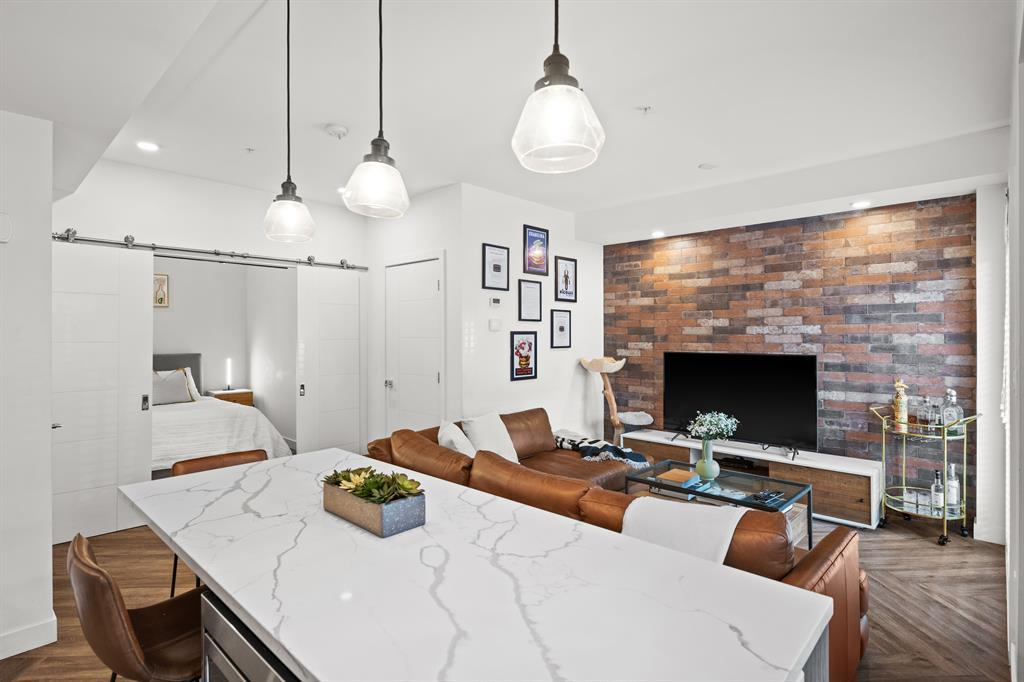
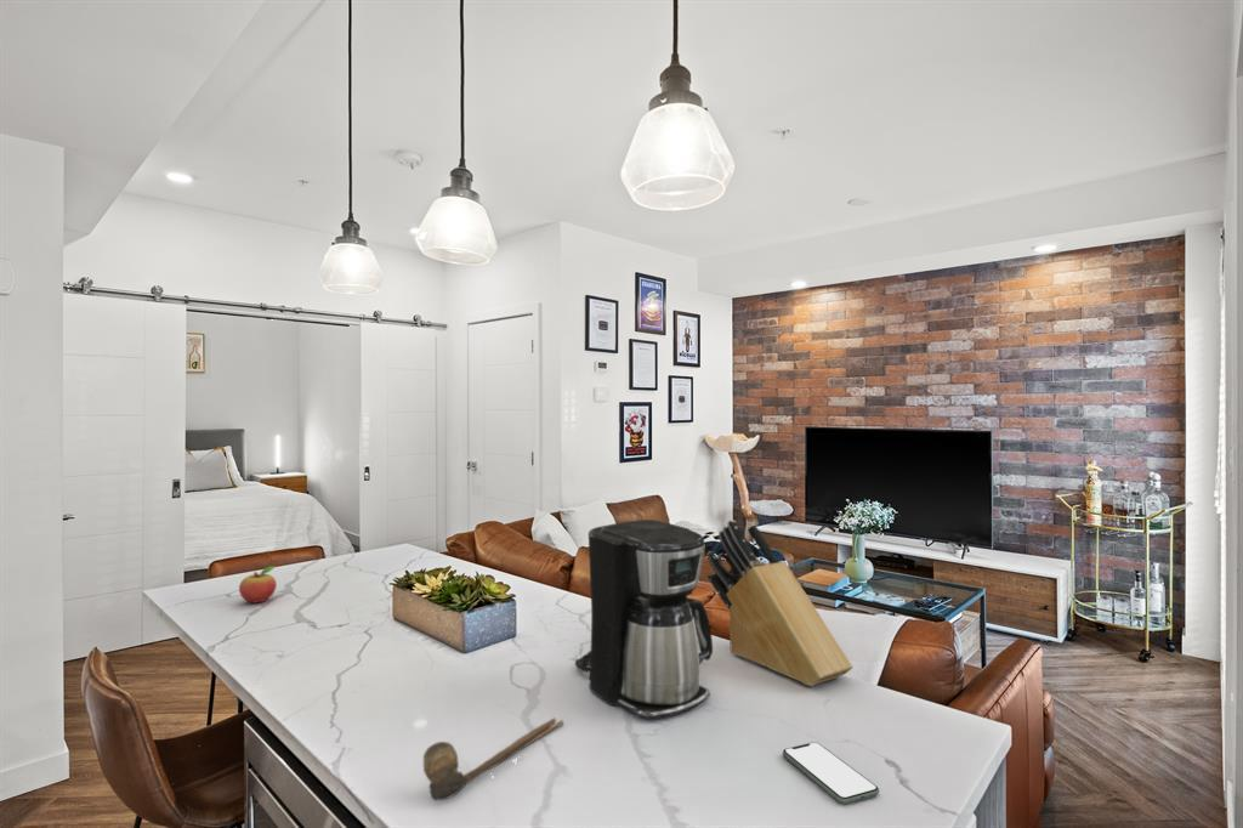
+ smartphone [782,742,880,805]
+ fruit [238,565,278,605]
+ spoon [422,716,564,801]
+ knife block [705,518,855,687]
+ coffee maker [574,518,714,720]
